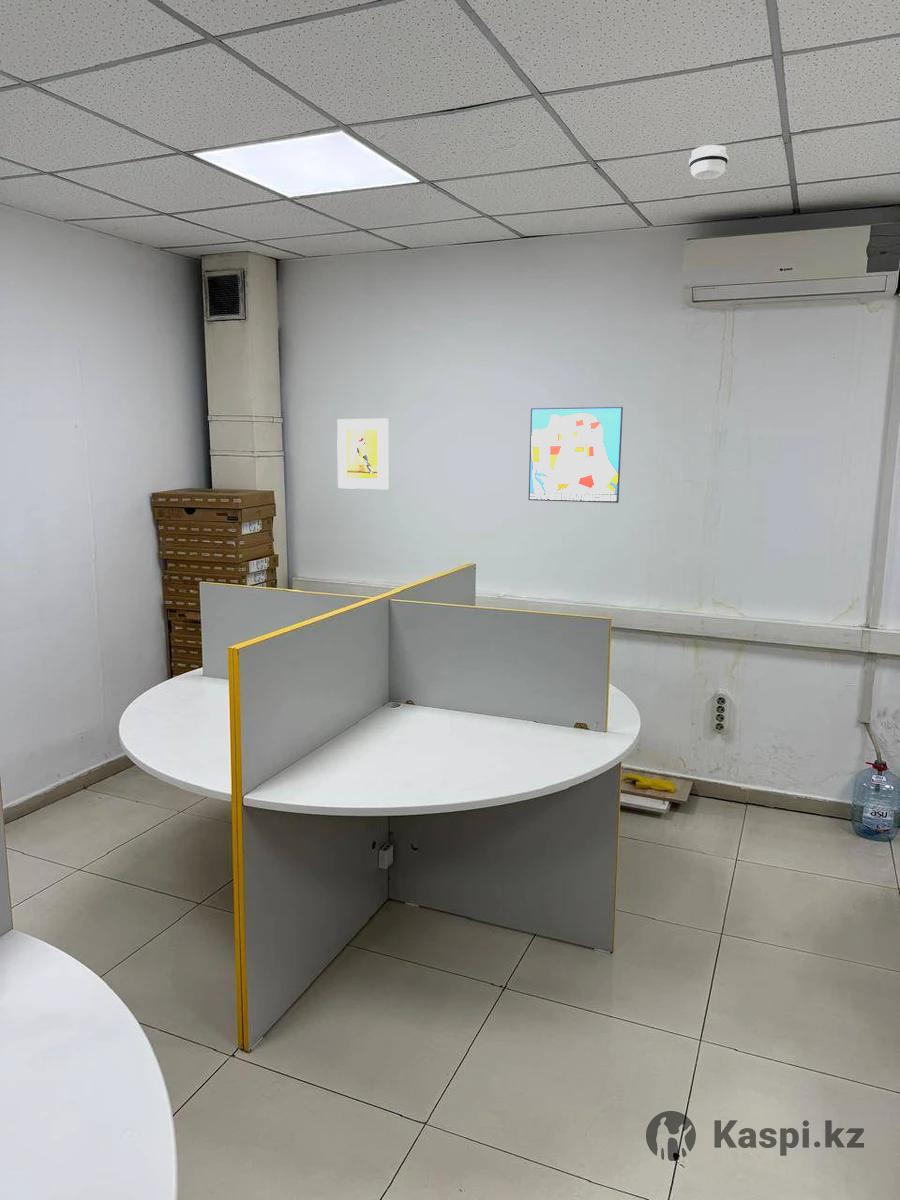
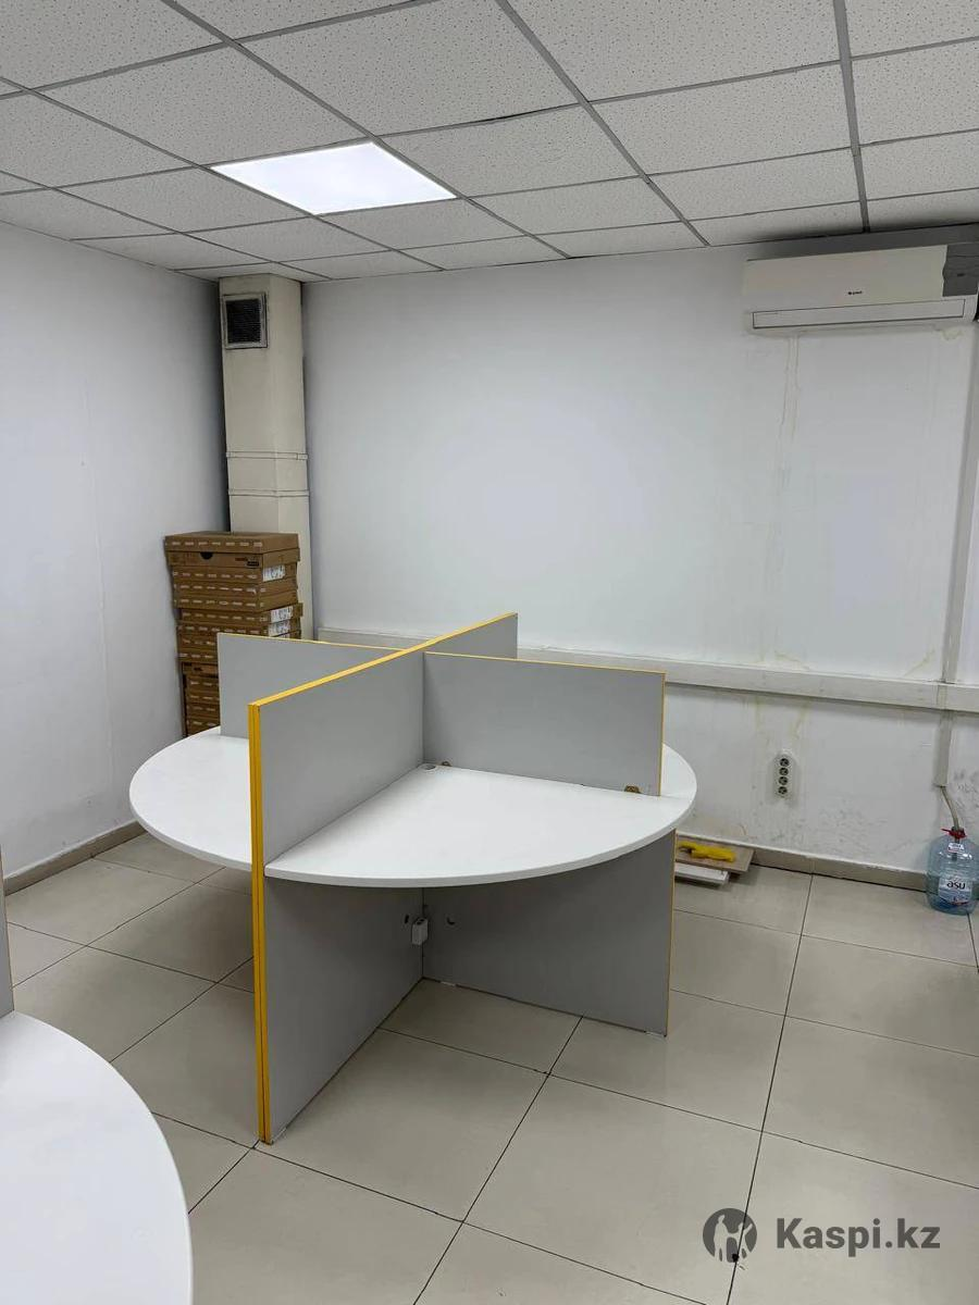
- smoke detector [688,144,730,180]
- wall art [527,406,624,504]
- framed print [336,418,389,490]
